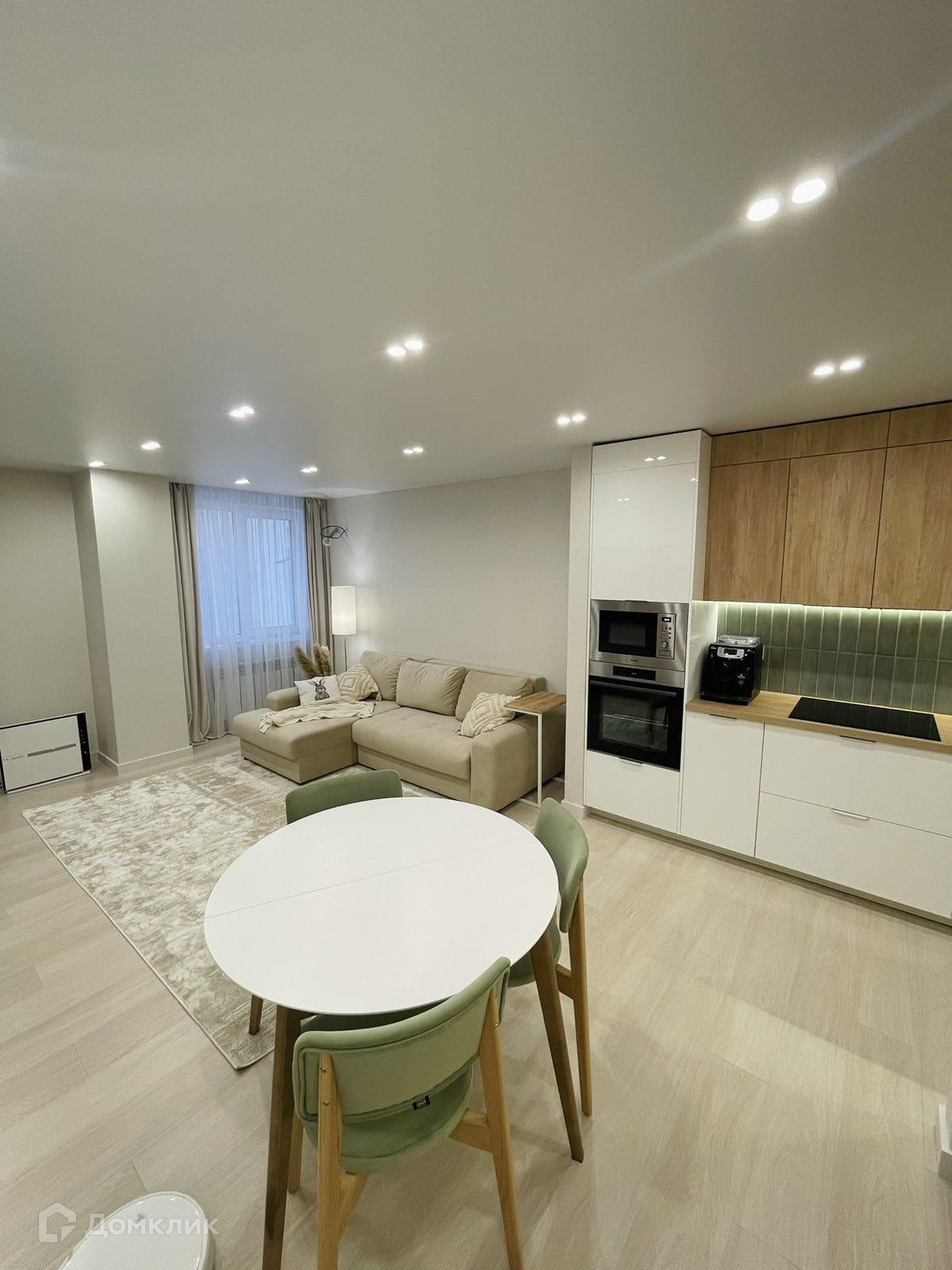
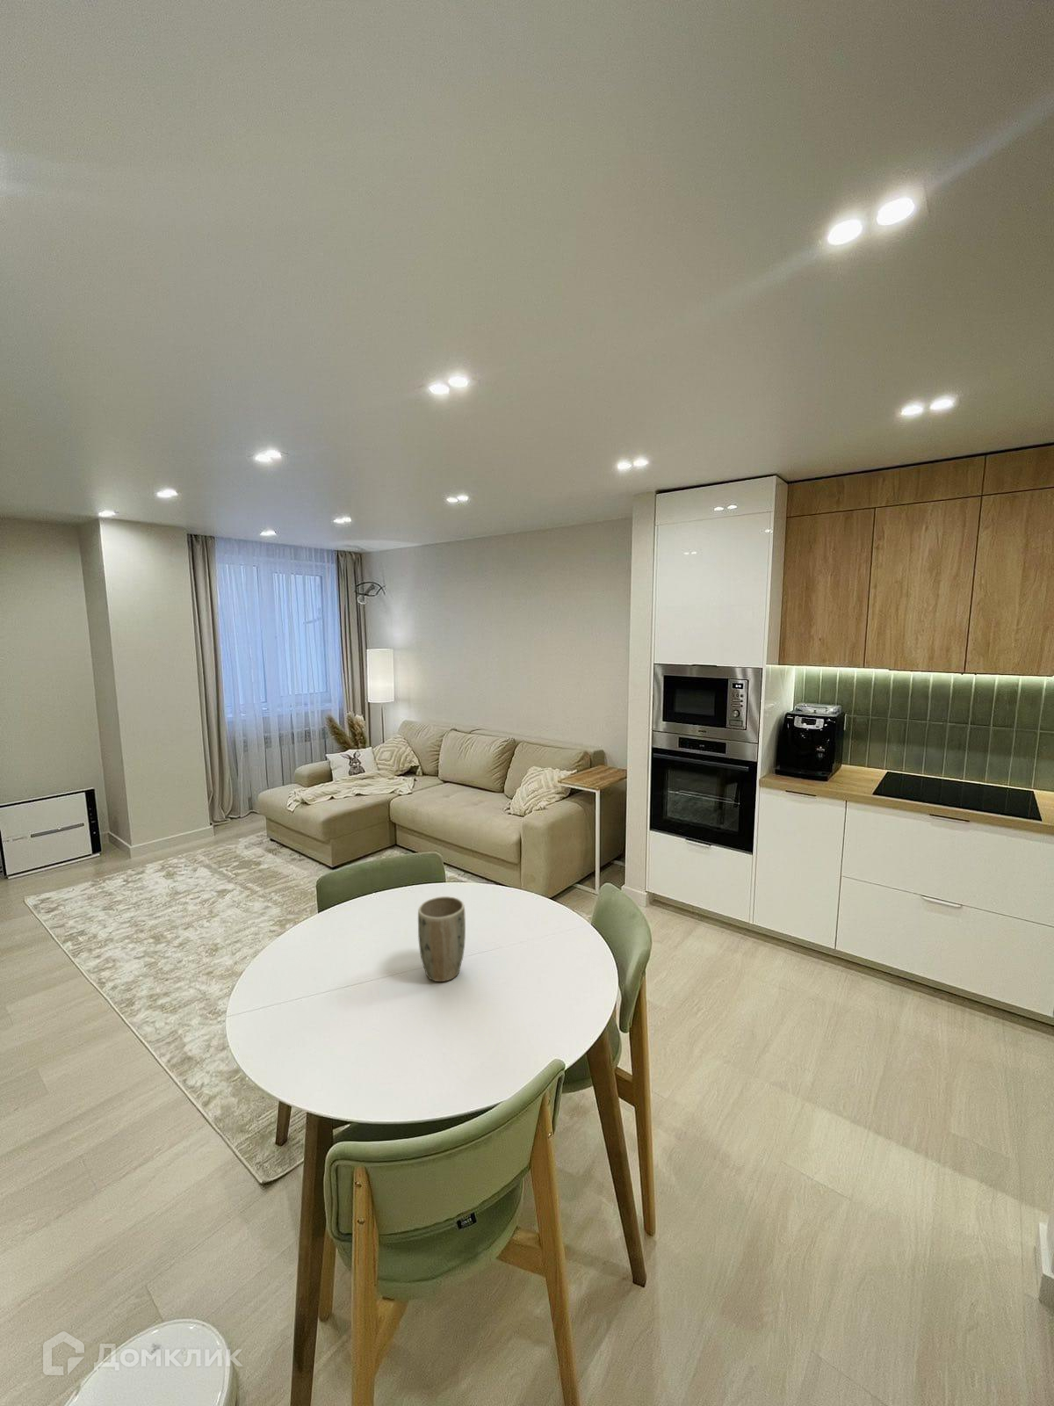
+ plant pot [417,896,466,982]
